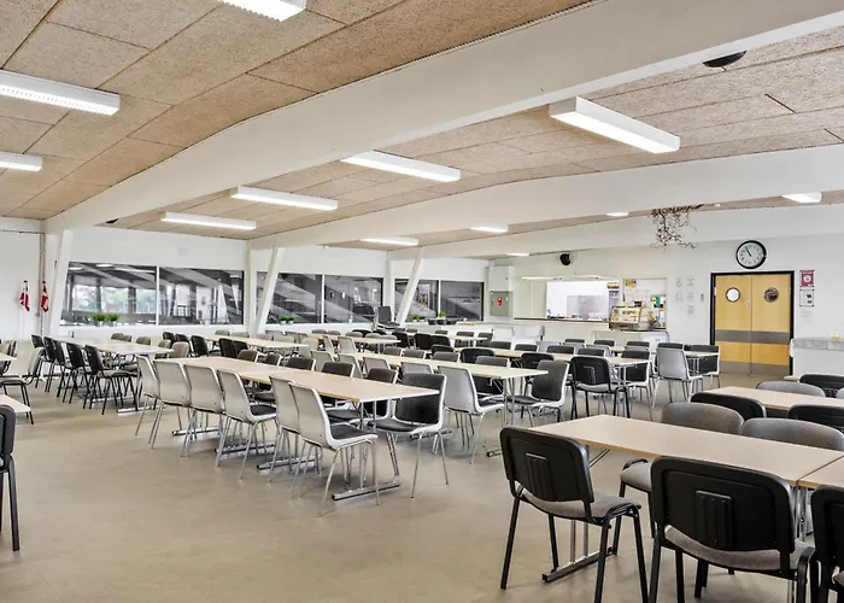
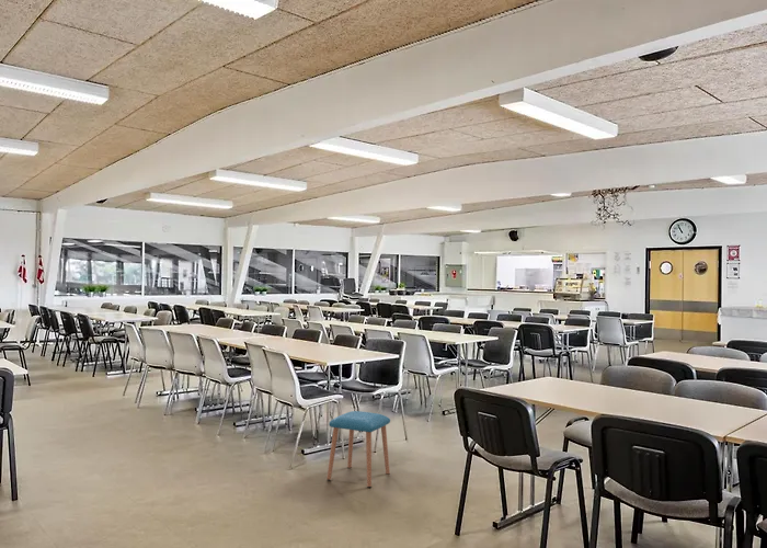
+ stool [325,410,391,489]
